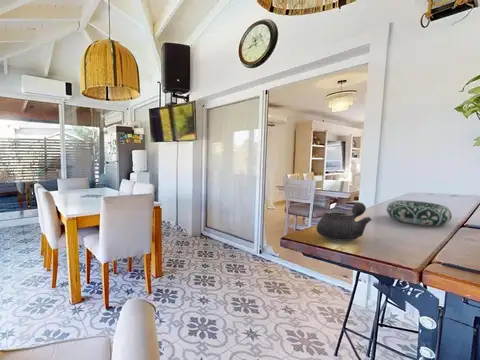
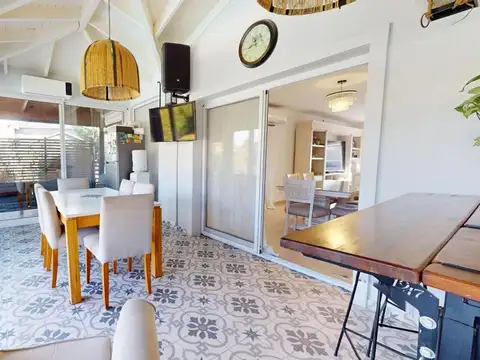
- decorative bowl [386,199,453,227]
- teapot [316,201,372,242]
